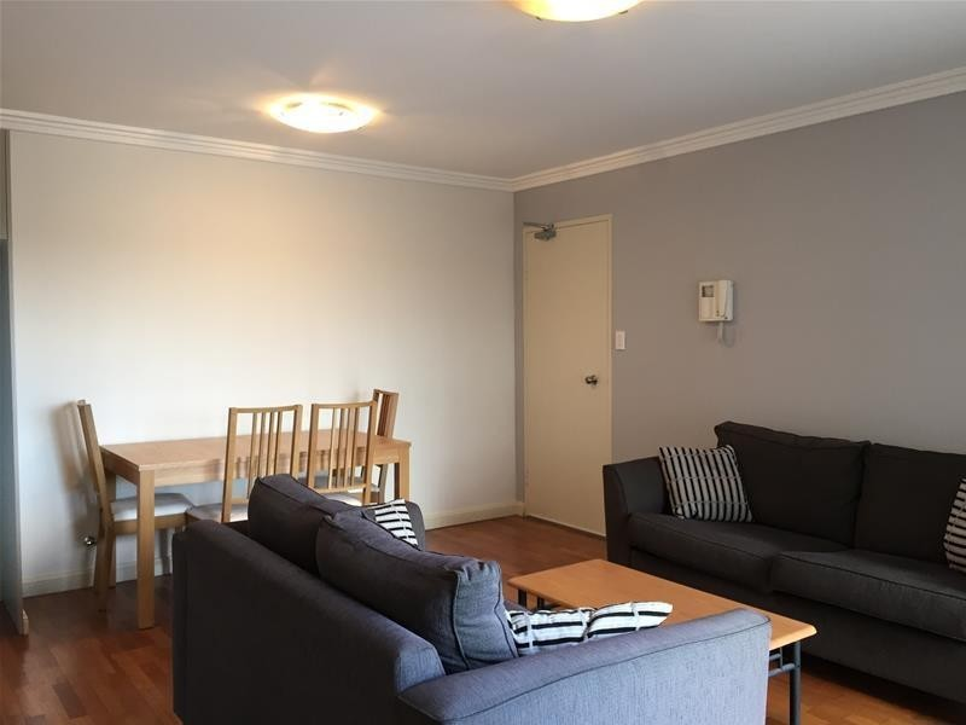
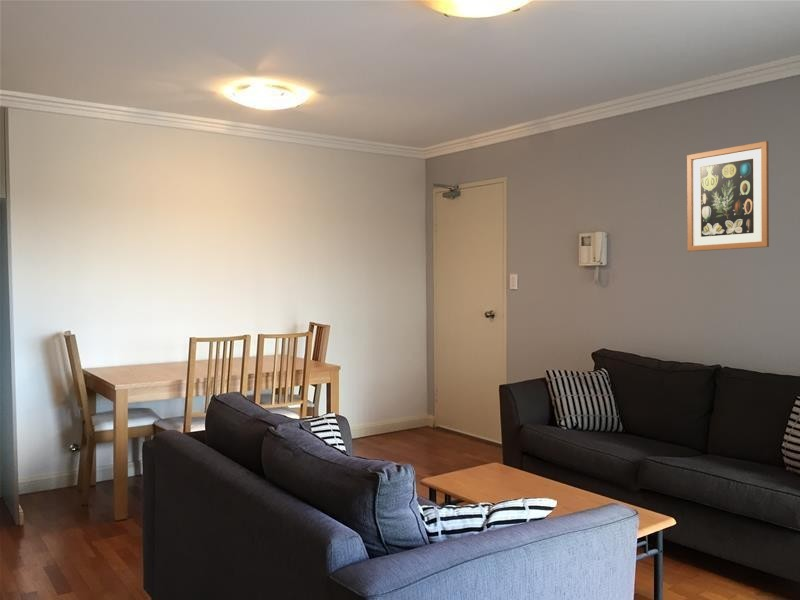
+ wall art [686,140,770,252]
